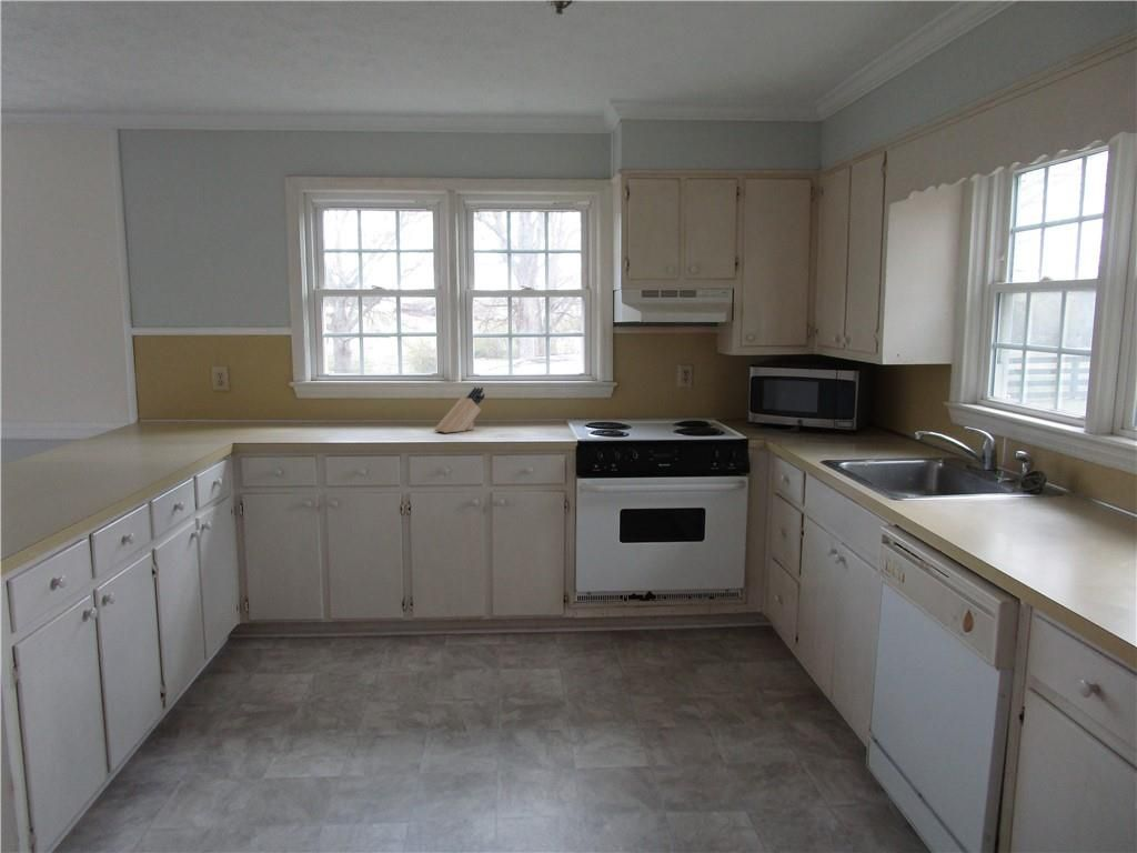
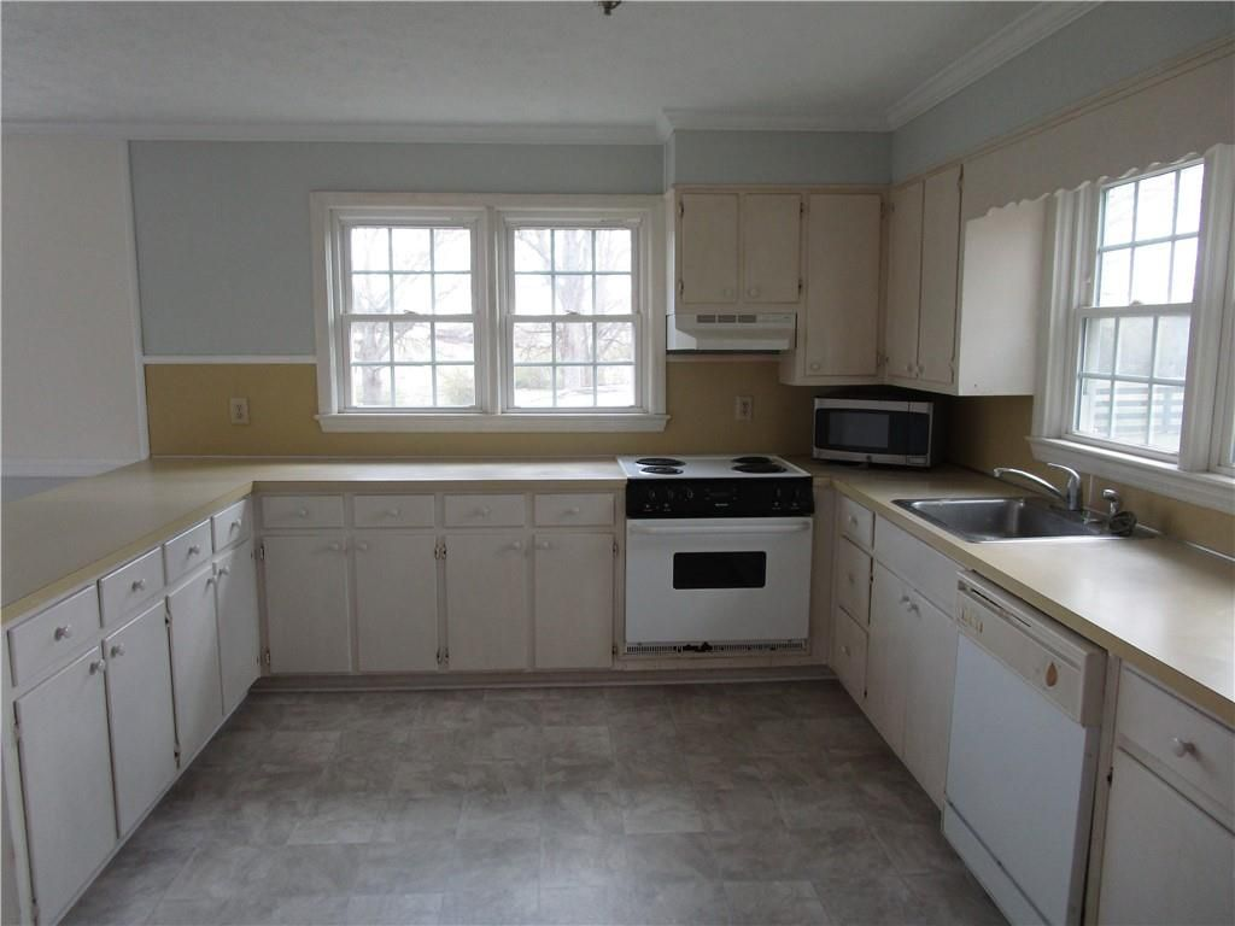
- knife block [433,385,486,434]
